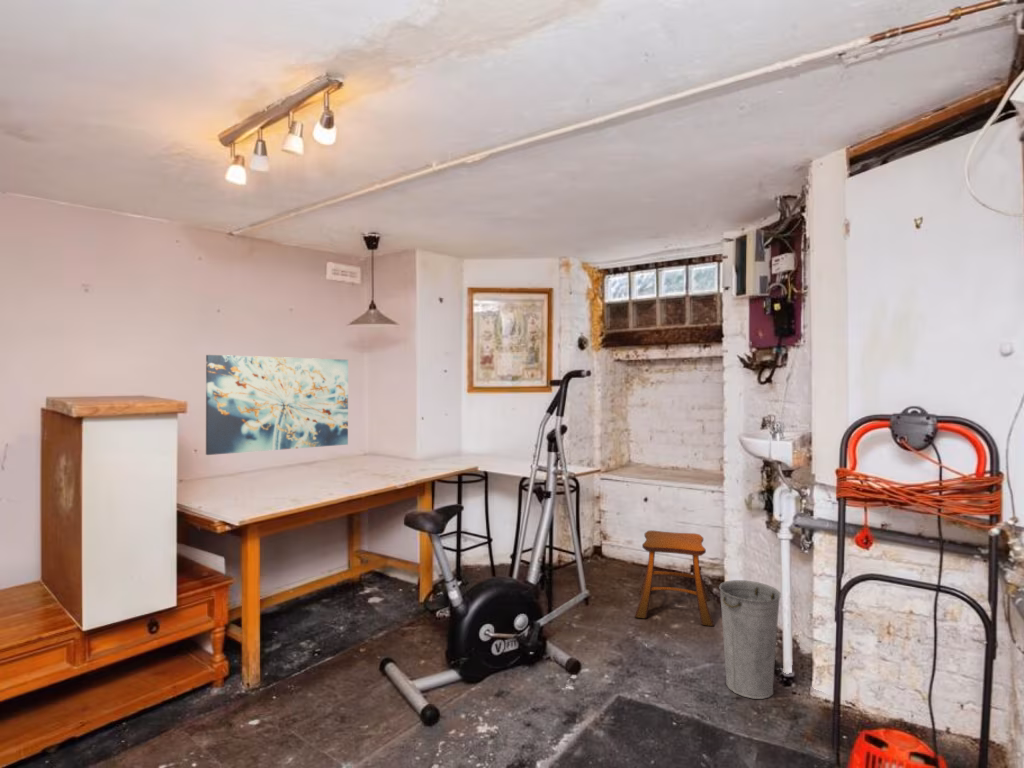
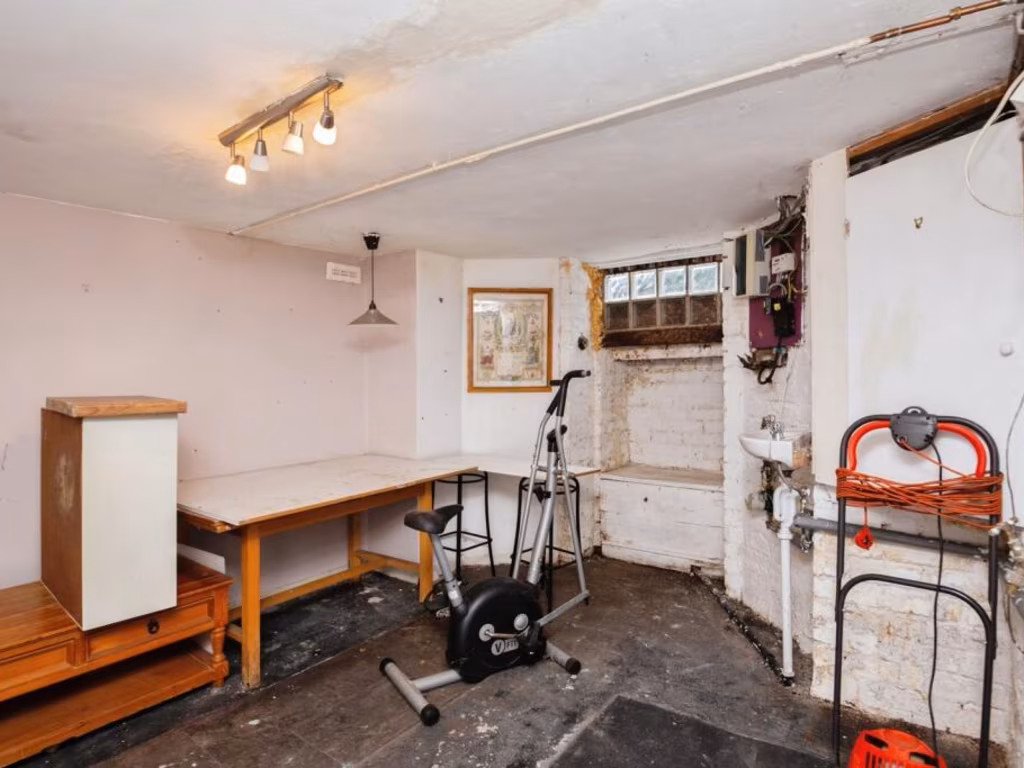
- stool [634,529,715,627]
- bucket [718,579,781,700]
- wall art [205,354,349,456]
